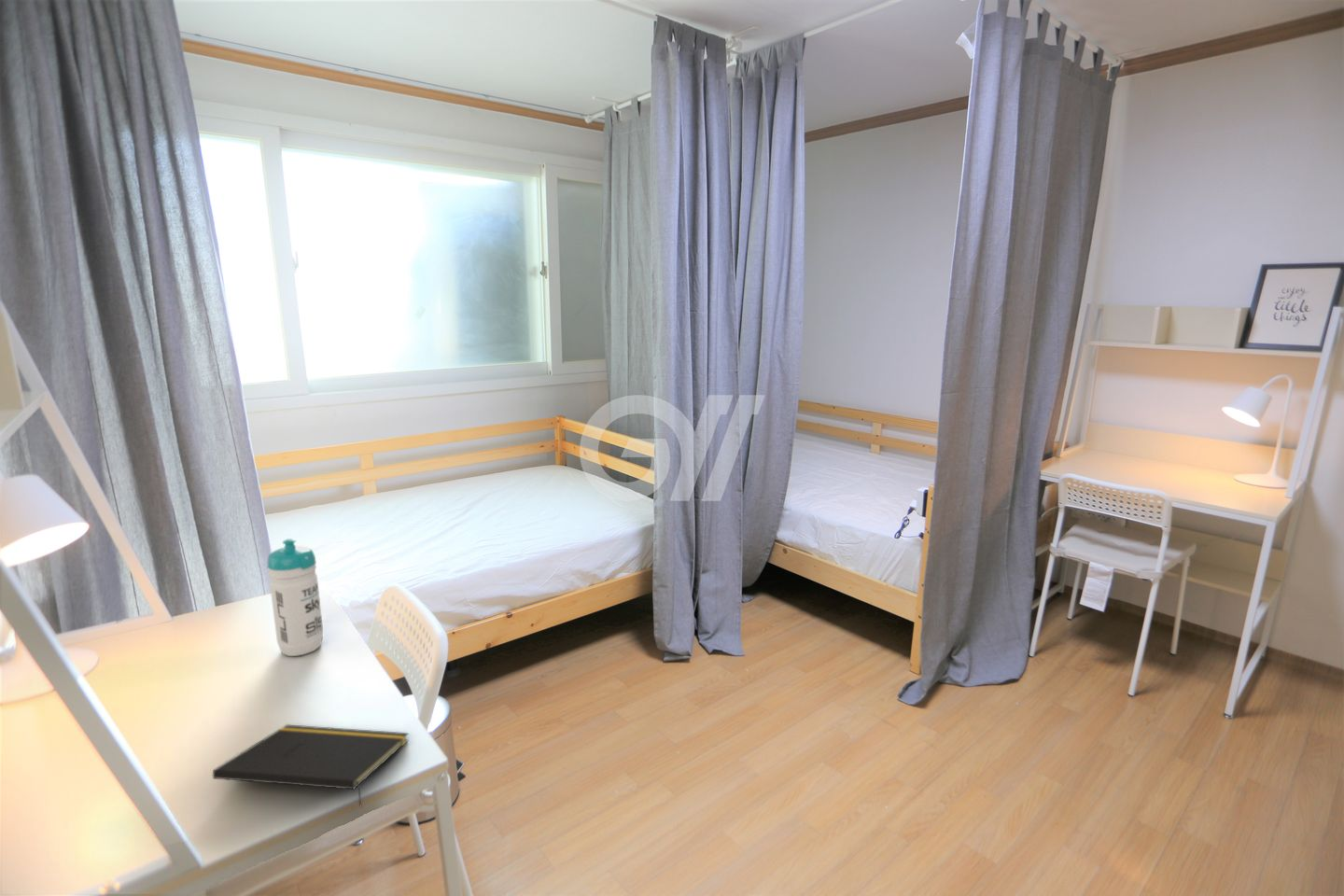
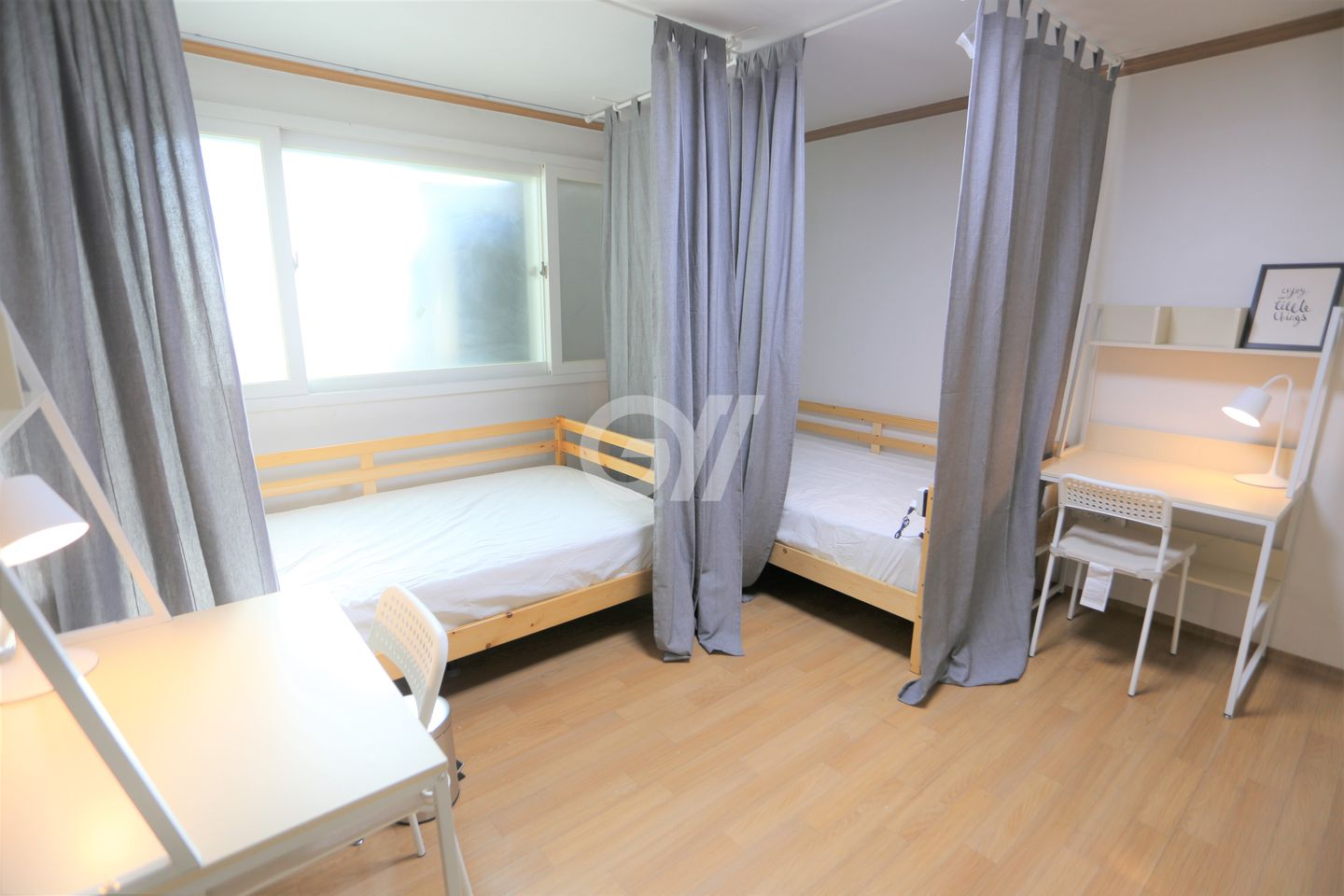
- water bottle [266,538,324,657]
- notepad [212,723,410,808]
